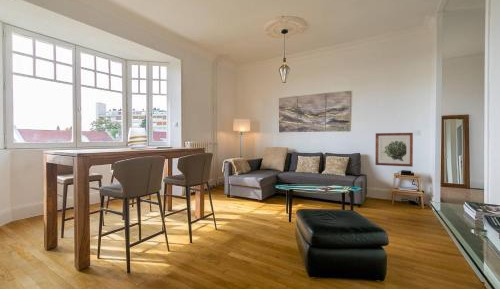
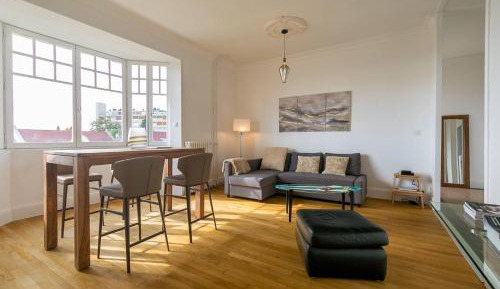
- wall art [374,132,414,168]
